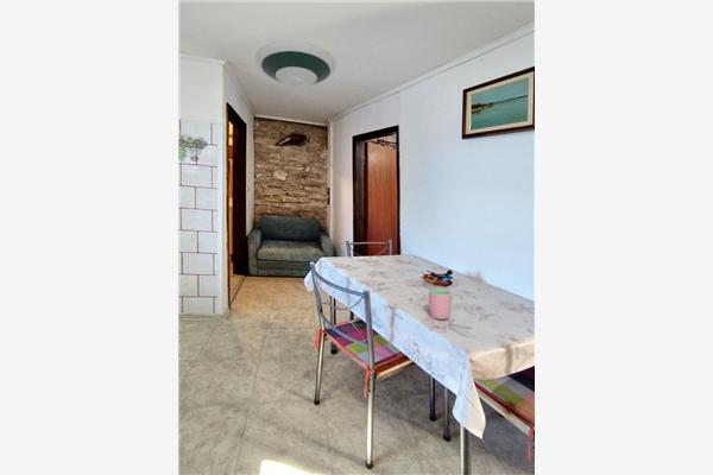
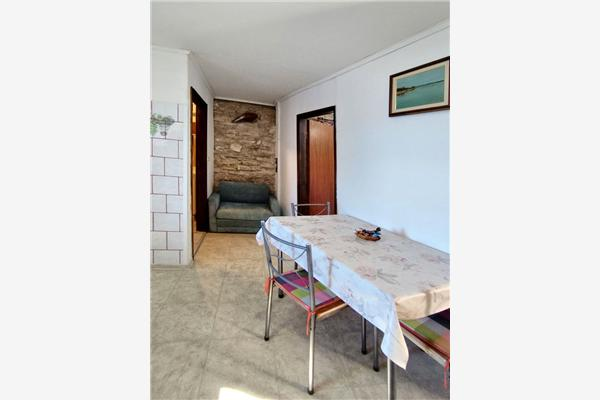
- cup [428,290,455,321]
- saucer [254,39,337,88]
